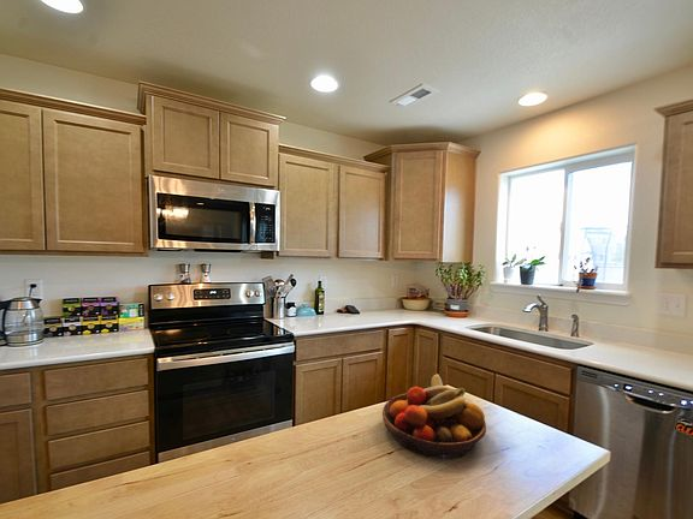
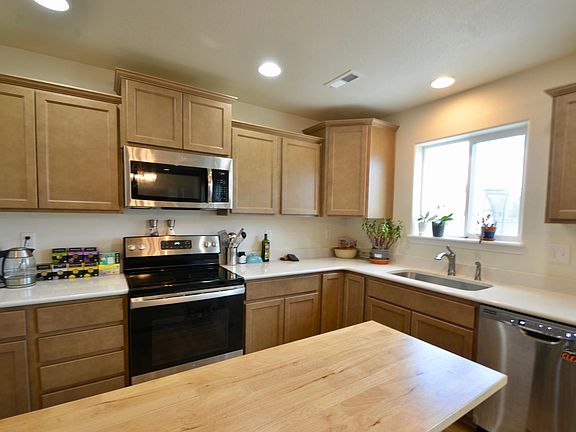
- fruit bowl [381,372,487,461]
